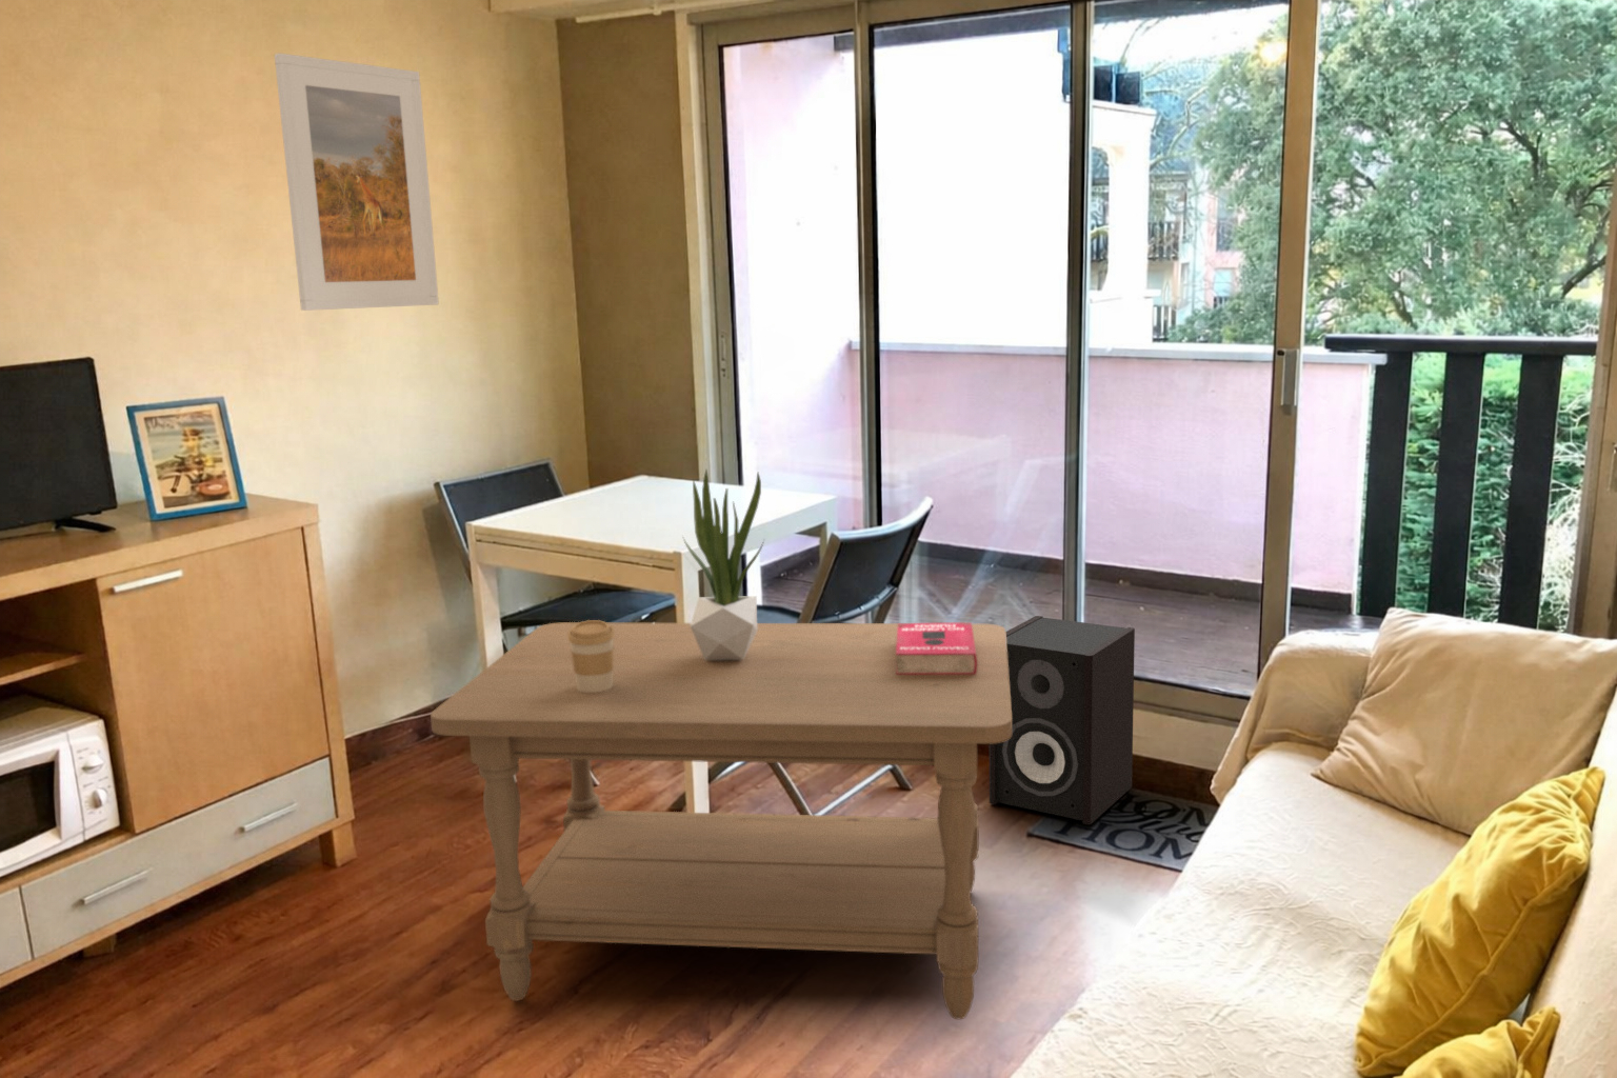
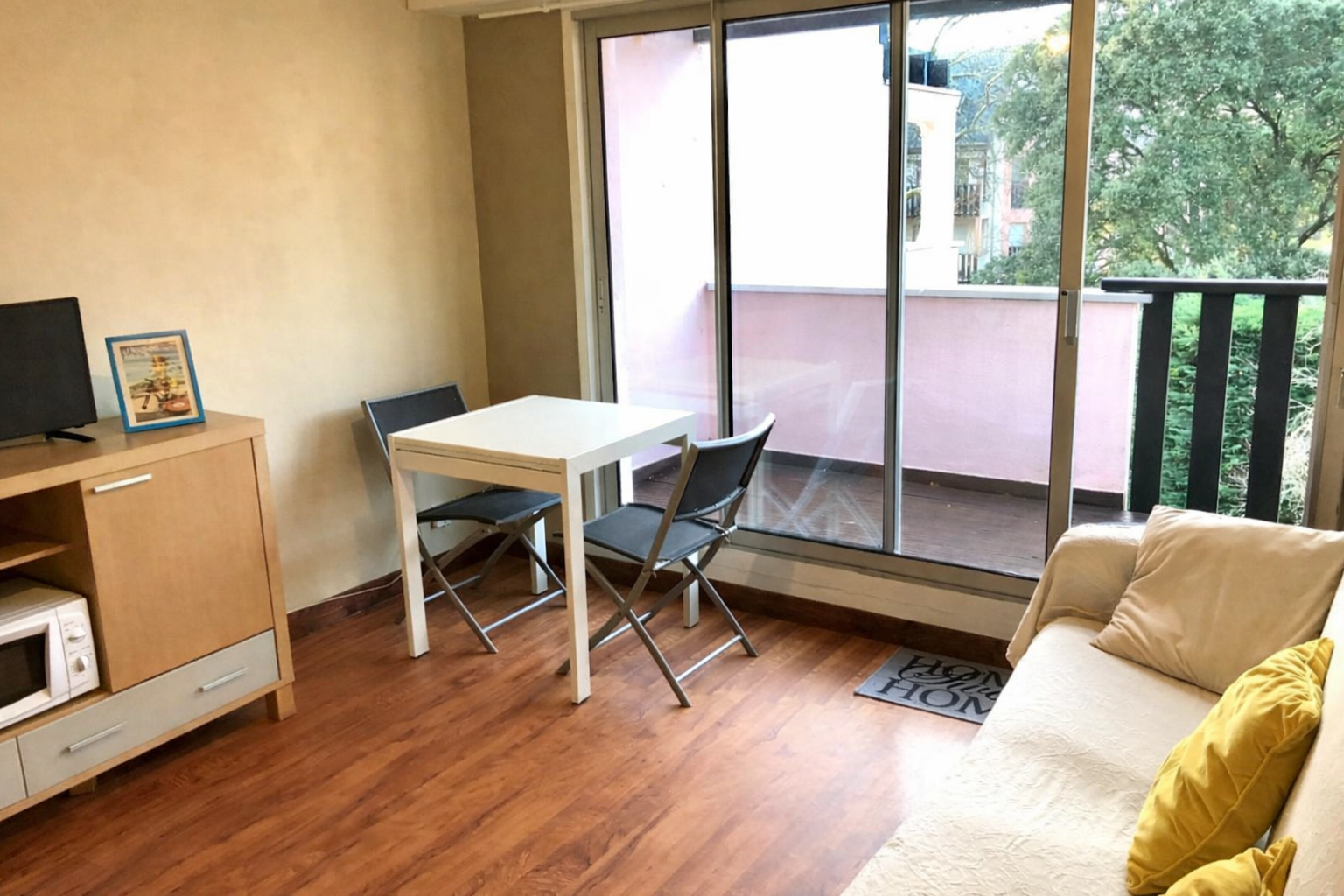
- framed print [274,52,440,312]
- potted plant [681,467,765,661]
- coffee cup [568,618,615,693]
- coffee table [430,621,1012,1020]
- book [896,621,977,675]
- speaker [989,615,1136,825]
